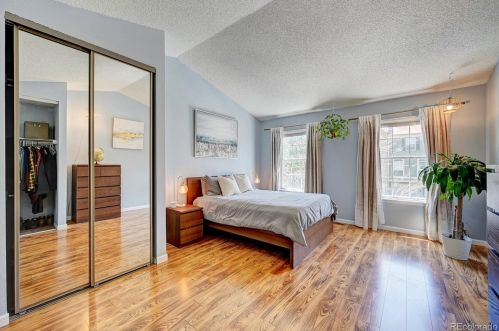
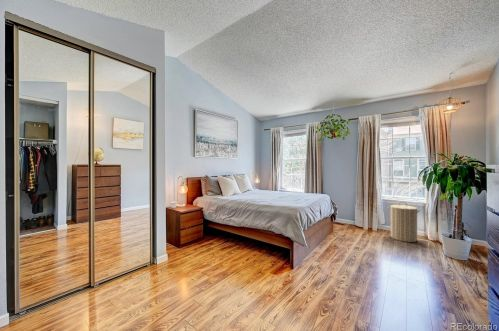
+ laundry hamper [386,201,422,243]
